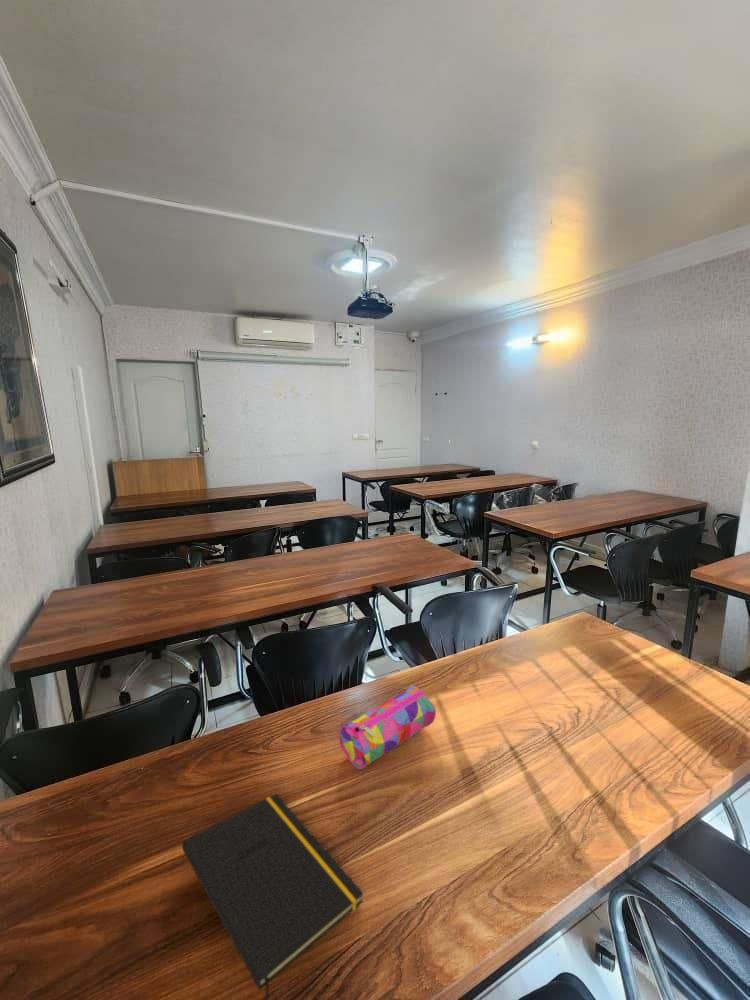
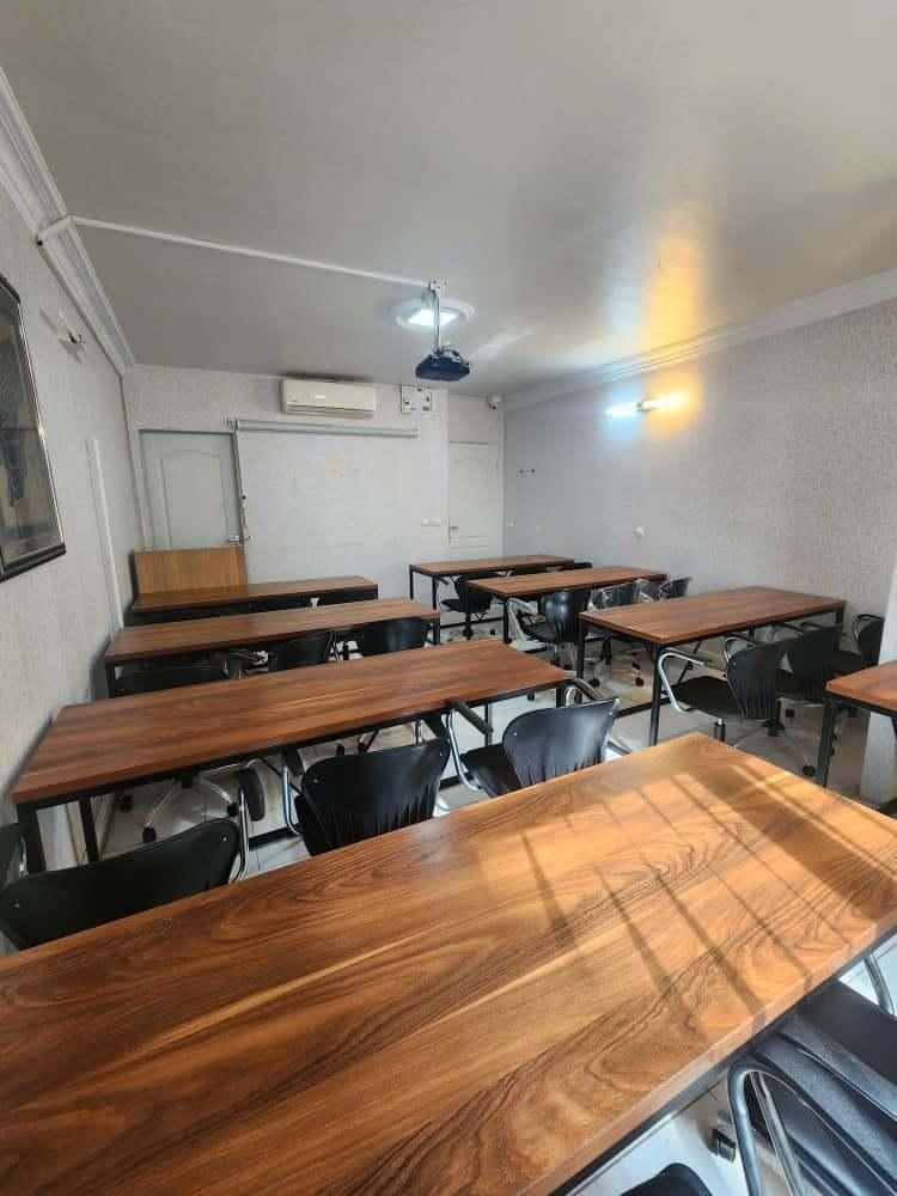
- pencil case [339,685,437,770]
- notepad [181,793,364,1000]
